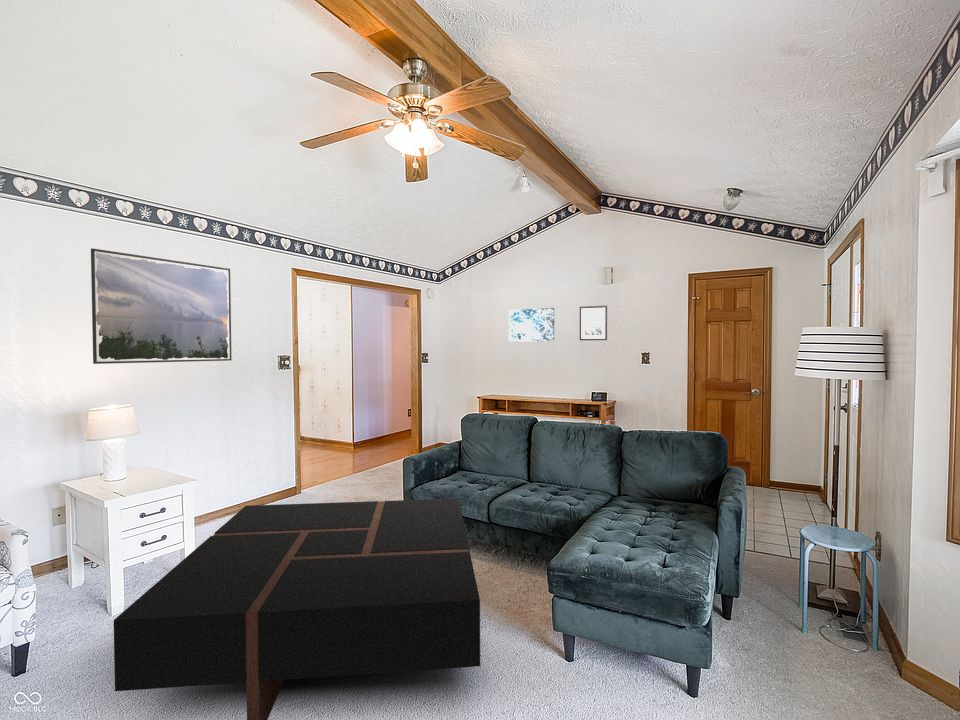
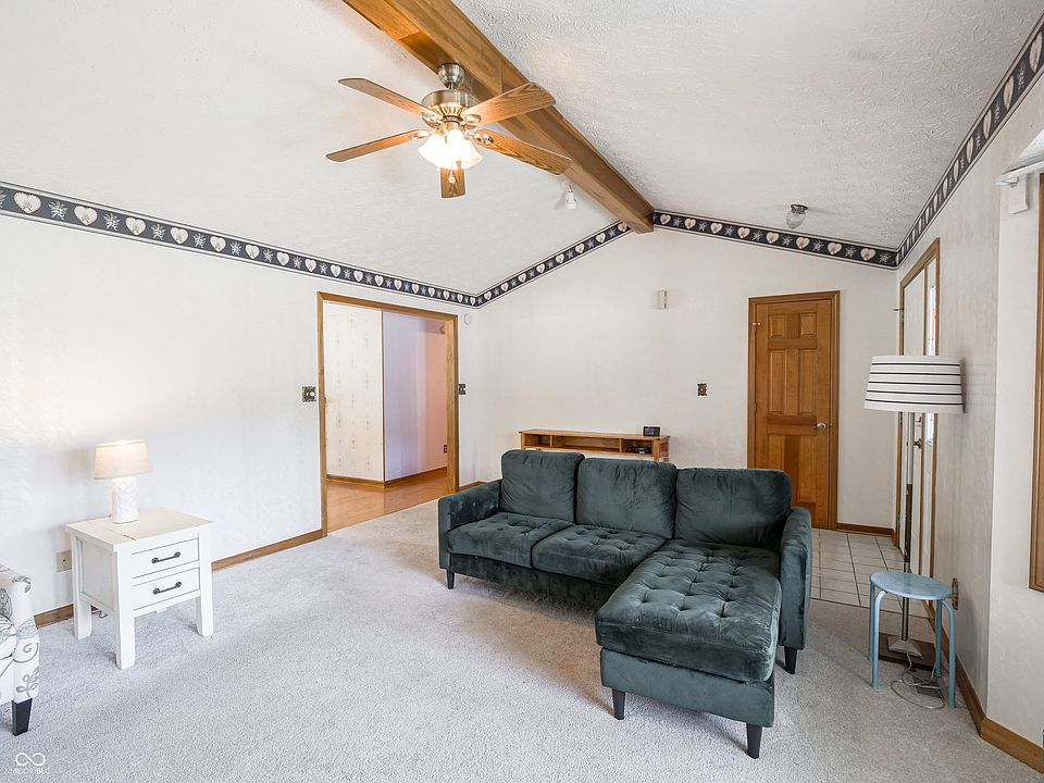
- wall art [507,307,555,343]
- wall art [579,305,608,341]
- coffee table [113,497,481,720]
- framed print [90,247,233,365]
